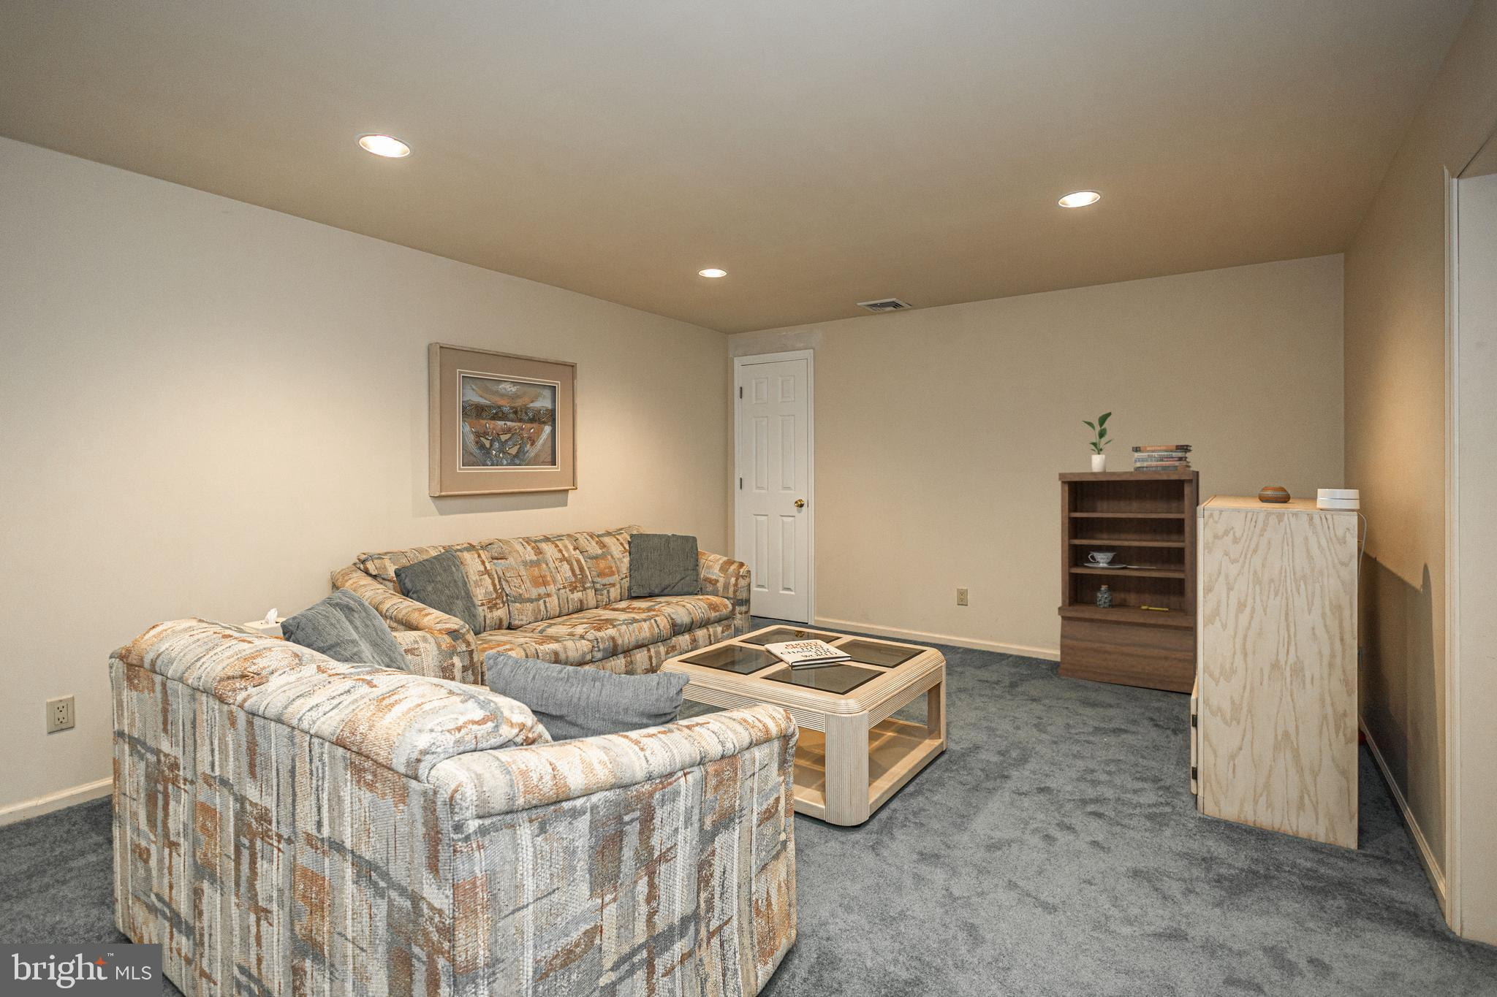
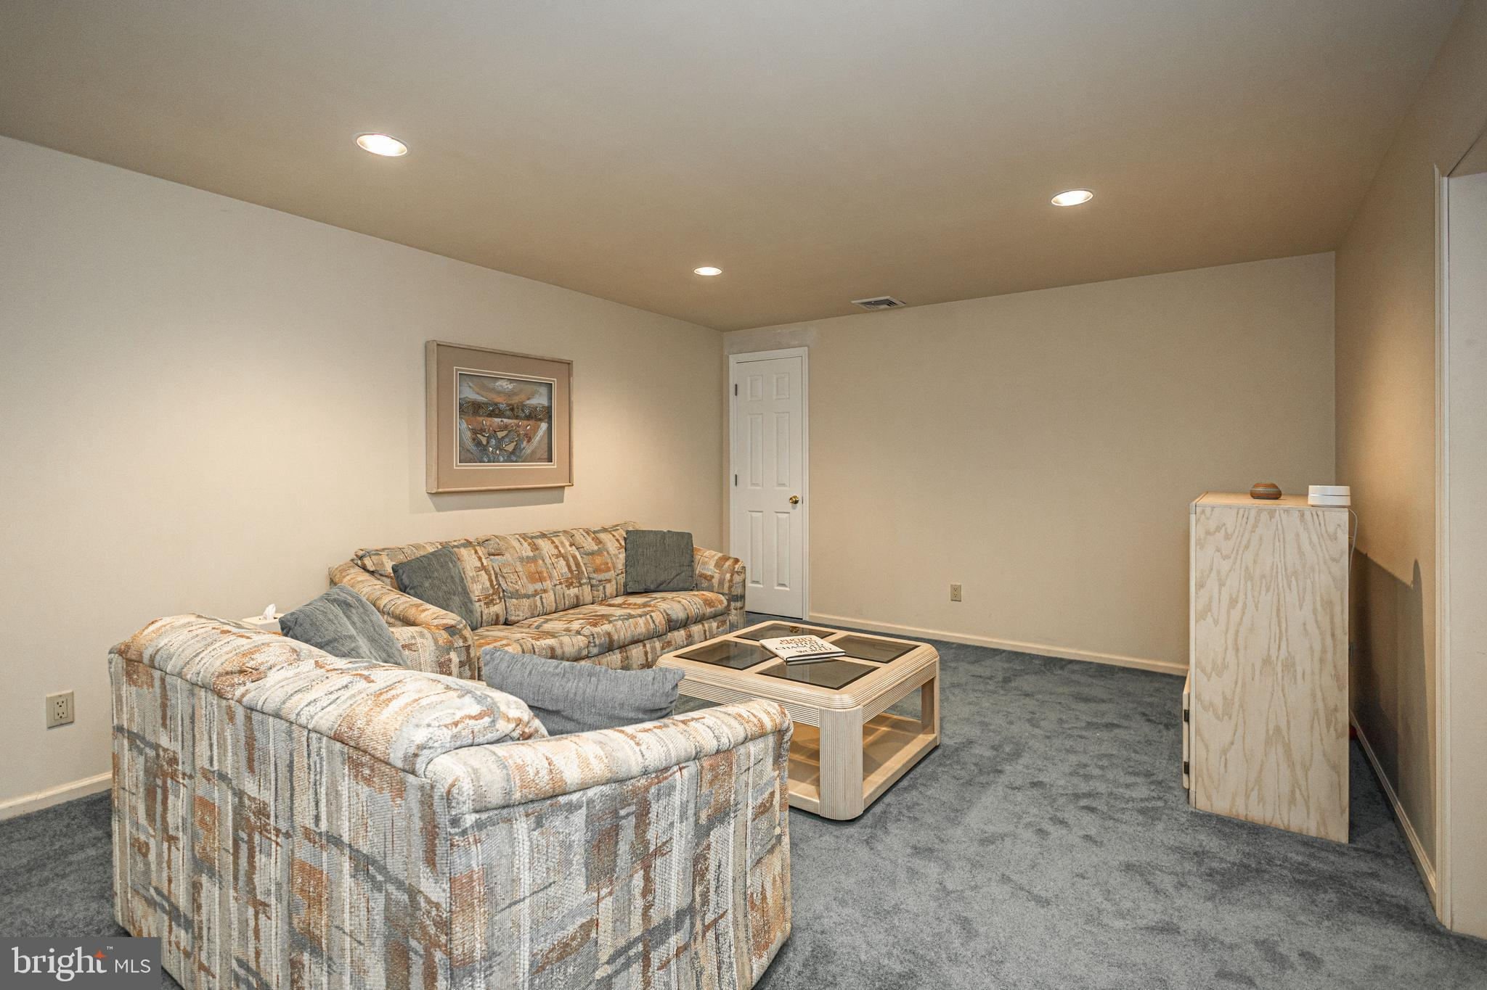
- bookshelf [1057,470,1200,694]
- book stack [1132,444,1193,471]
- potted plant [1082,412,1114,472]
